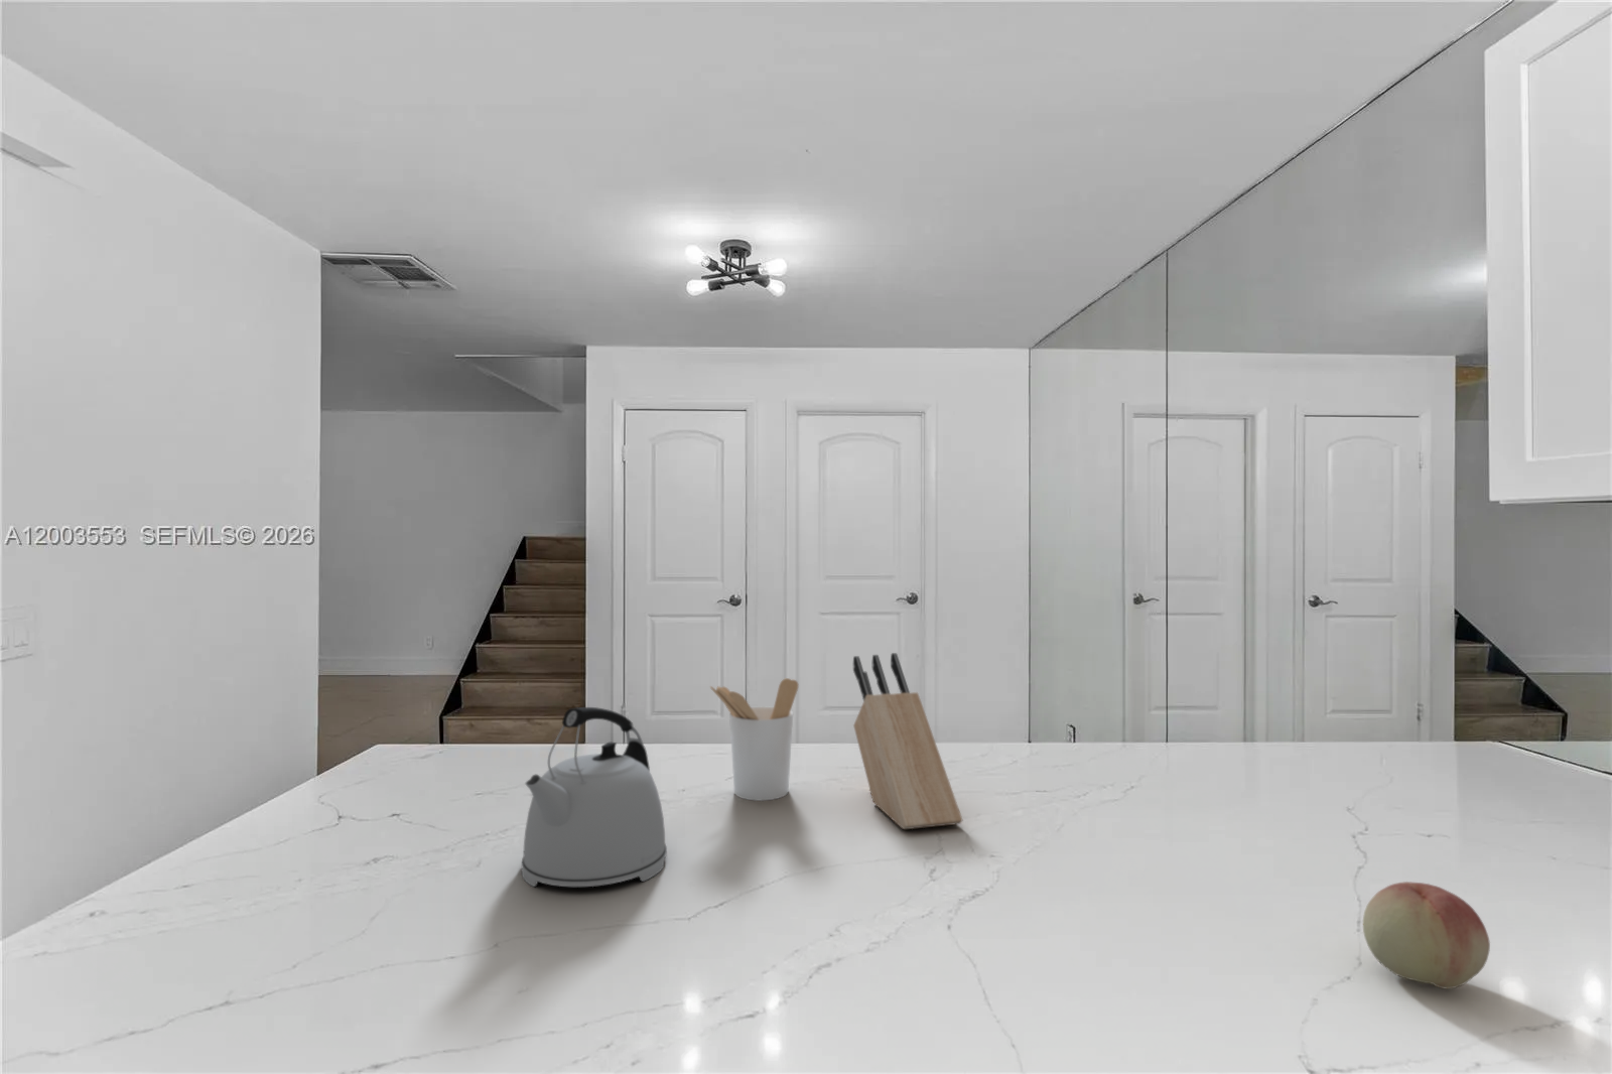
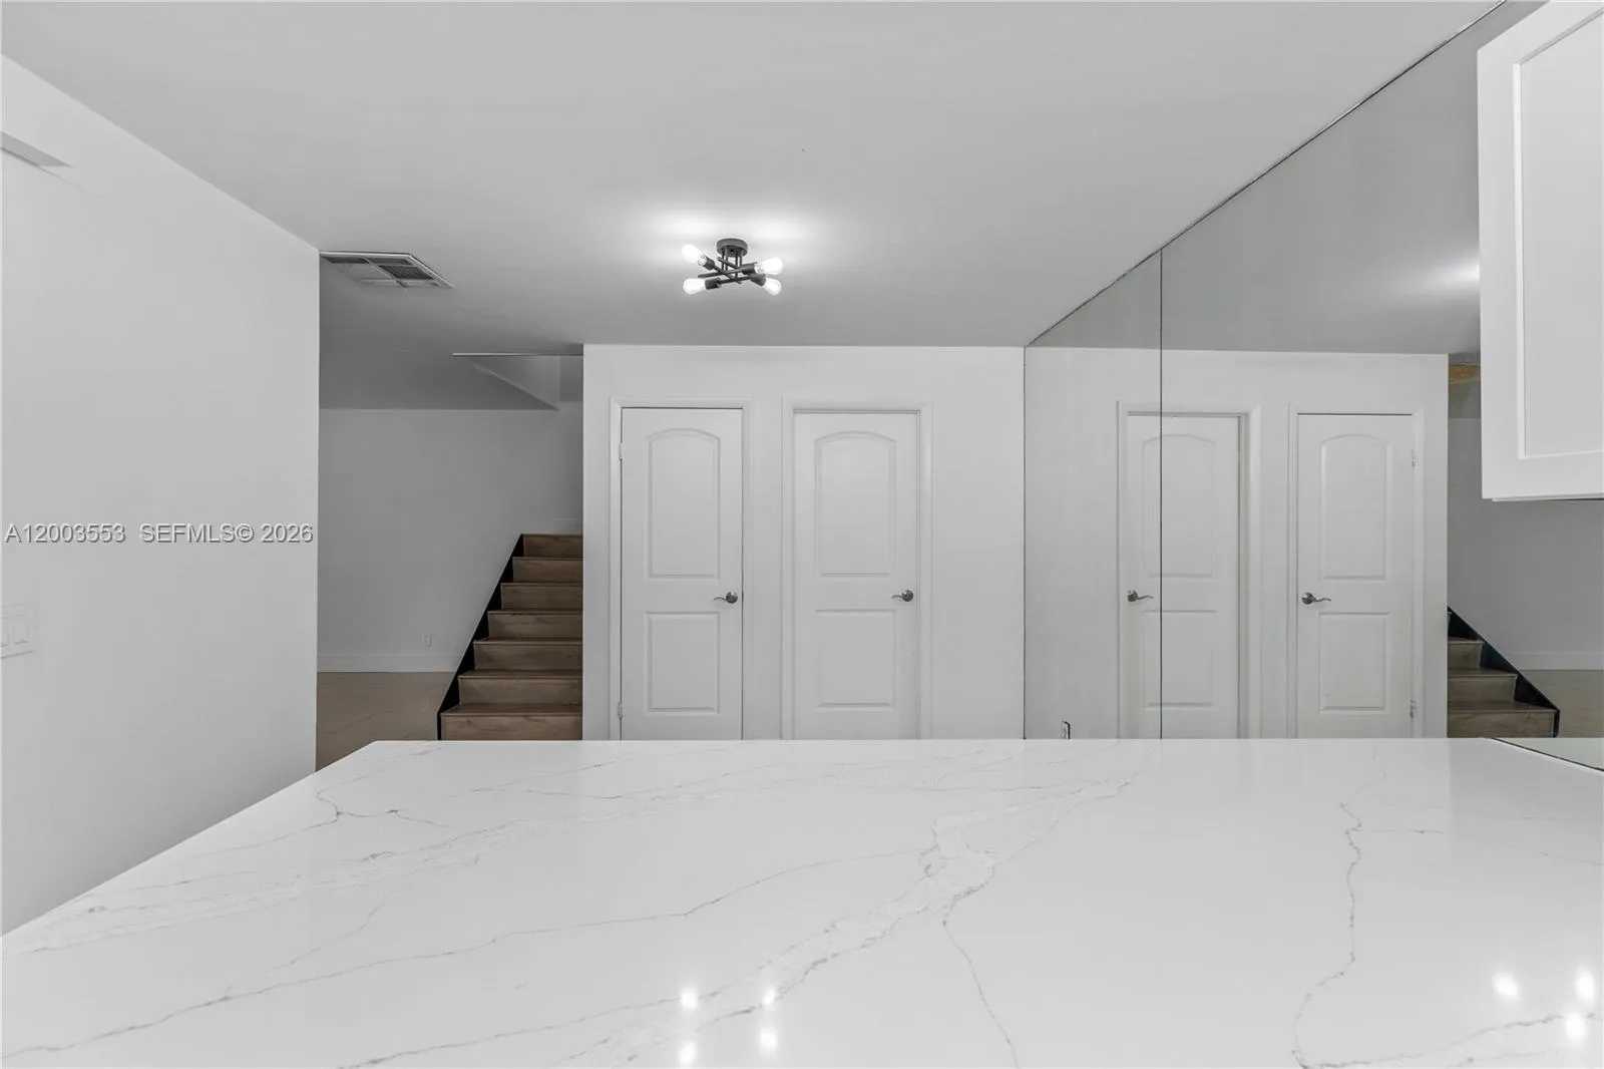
- utensil holder [710,677,799,802]
- kettle [521,706,668,888]
- knife block [852,652,964,831]
- fruit [1363,881,1491,989]
